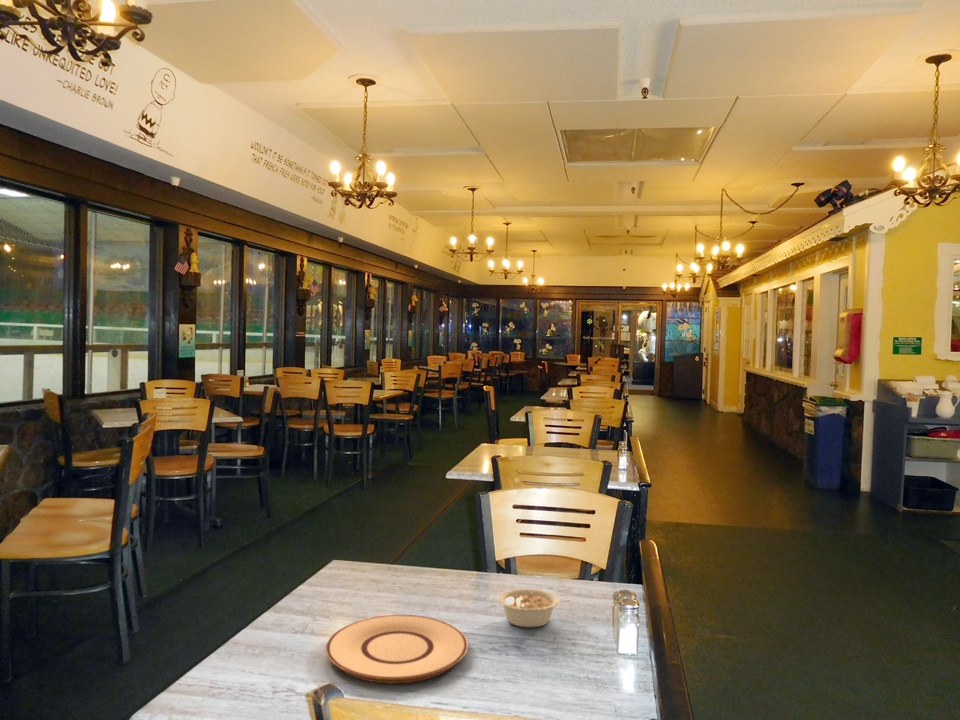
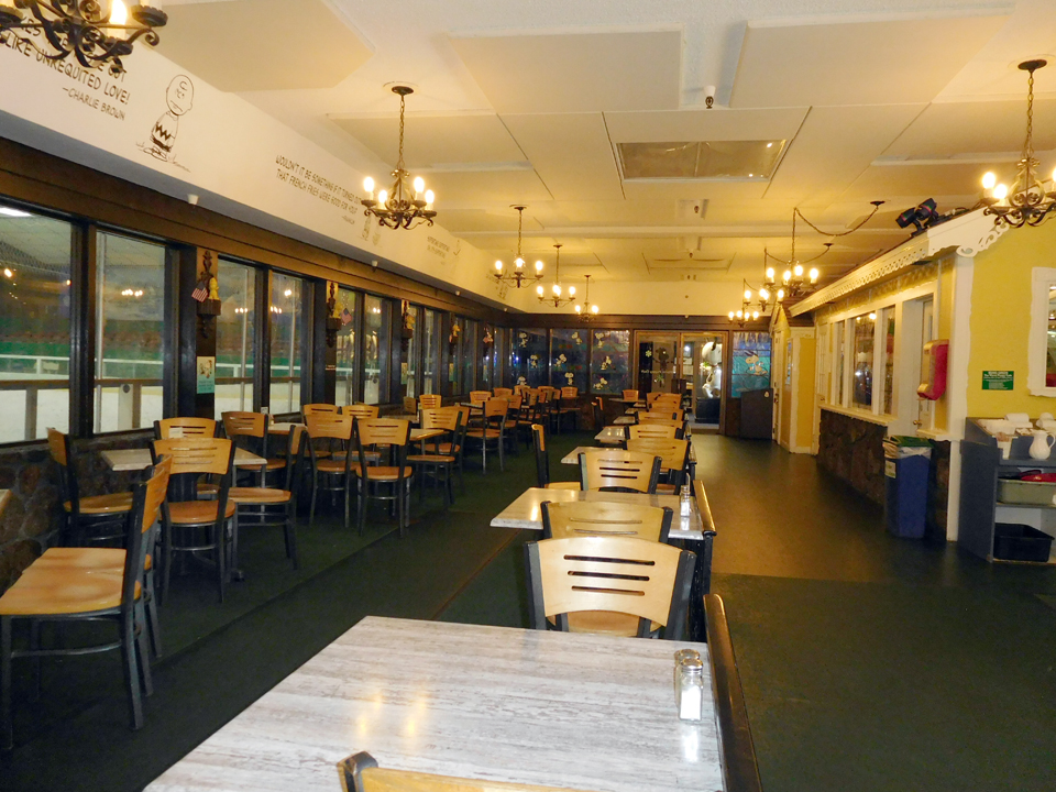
- plate [325,614,469,684]
- legume [497,587,572,628]
